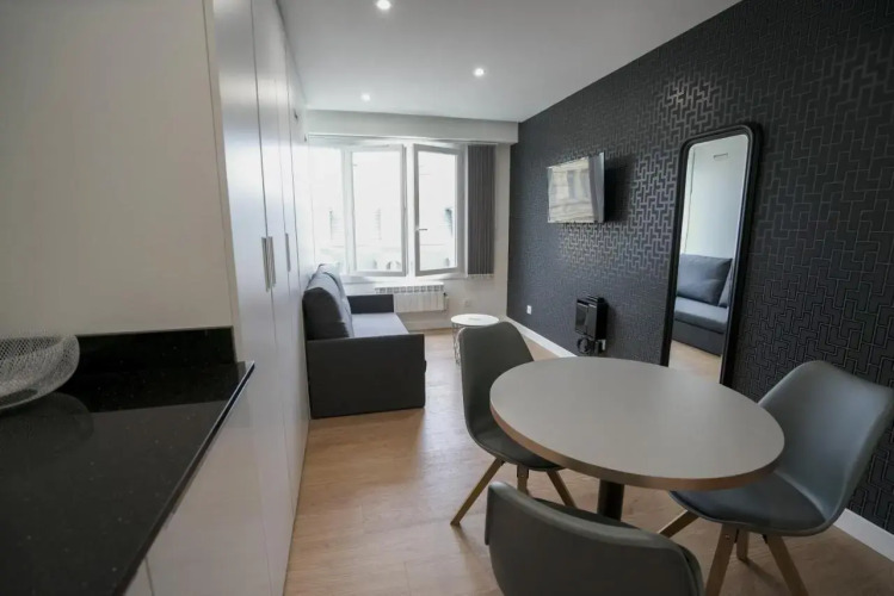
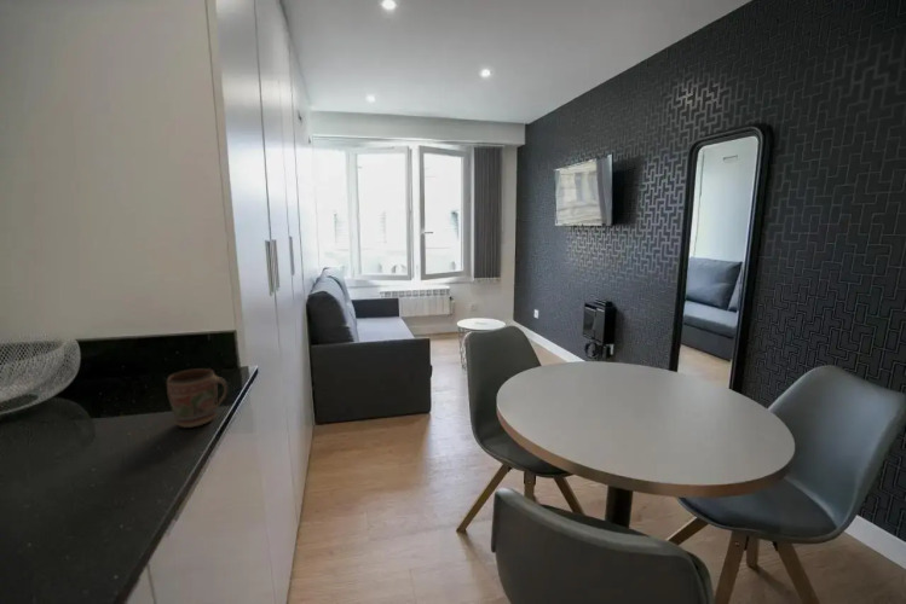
+ mug [166,367,230,429]
